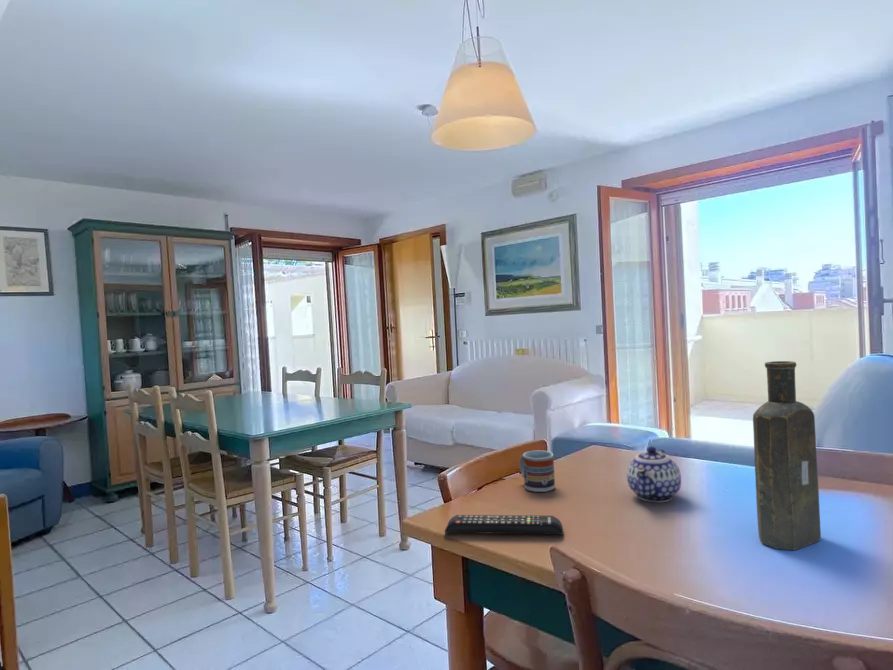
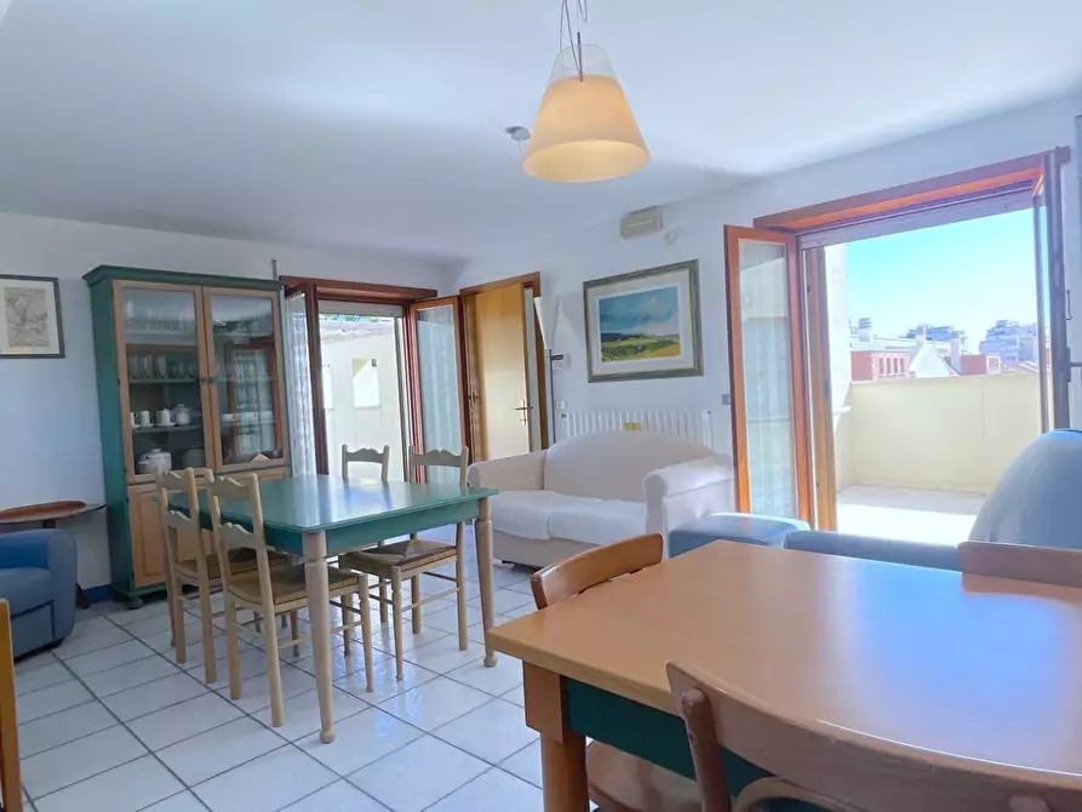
- remote control [444,514,565,536]
- cup [519,449,556,493]
- teapot [626,446,682,503]
- bottle [752,360,822,551]
